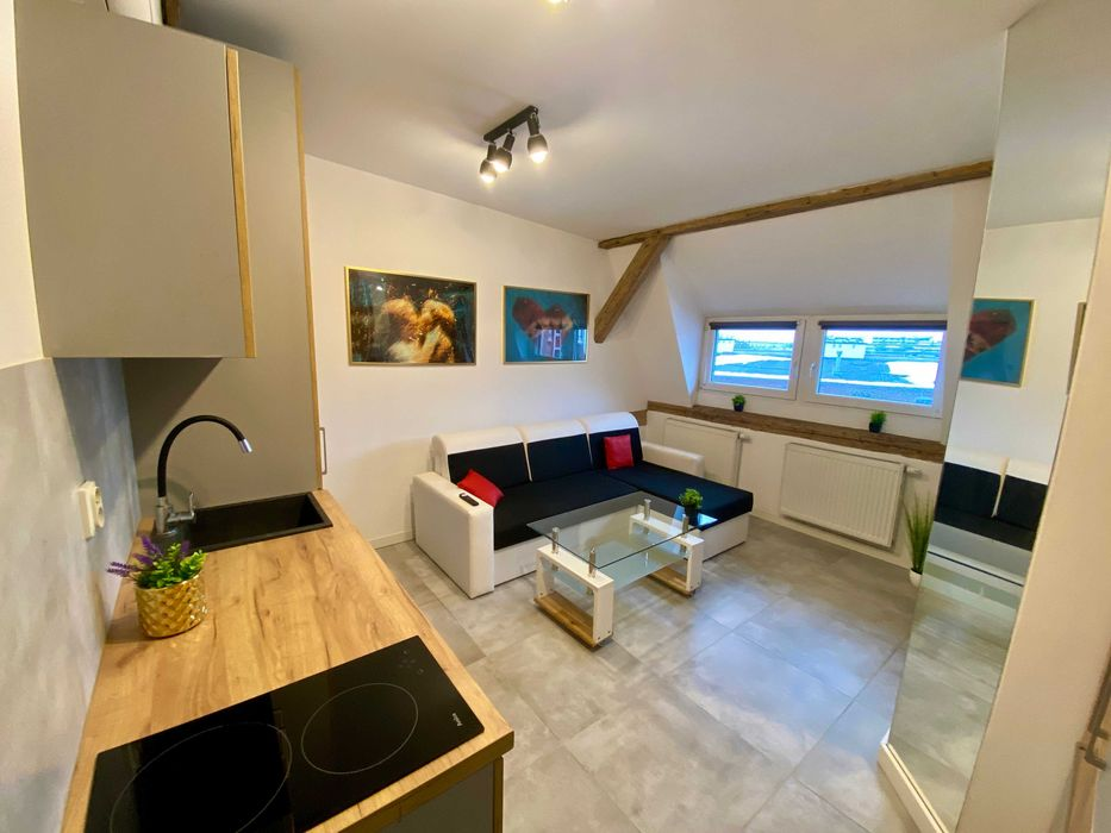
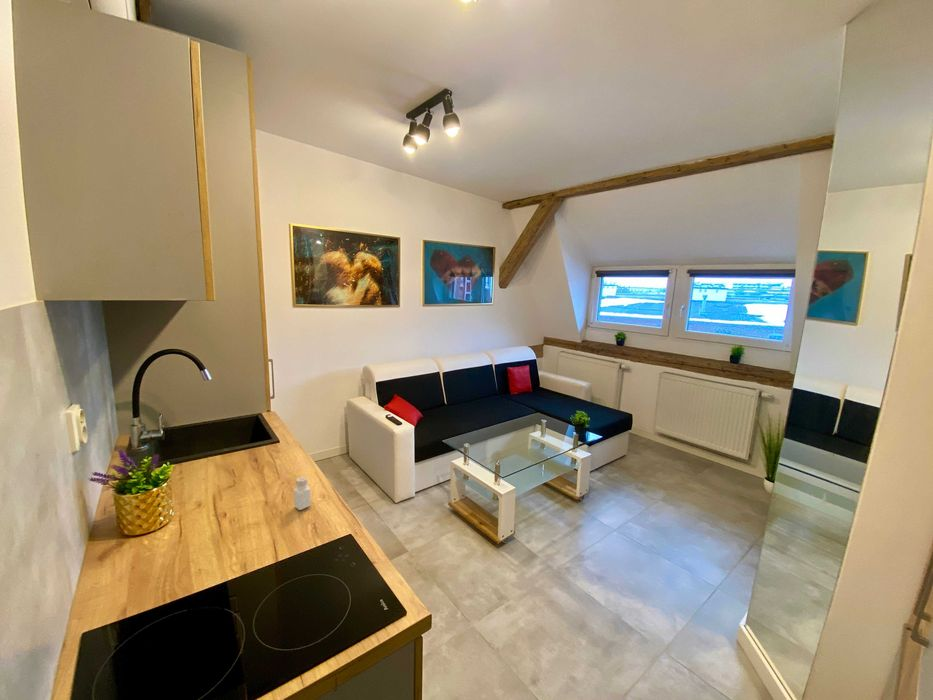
+ pepper shaker [293,476,312,511]
